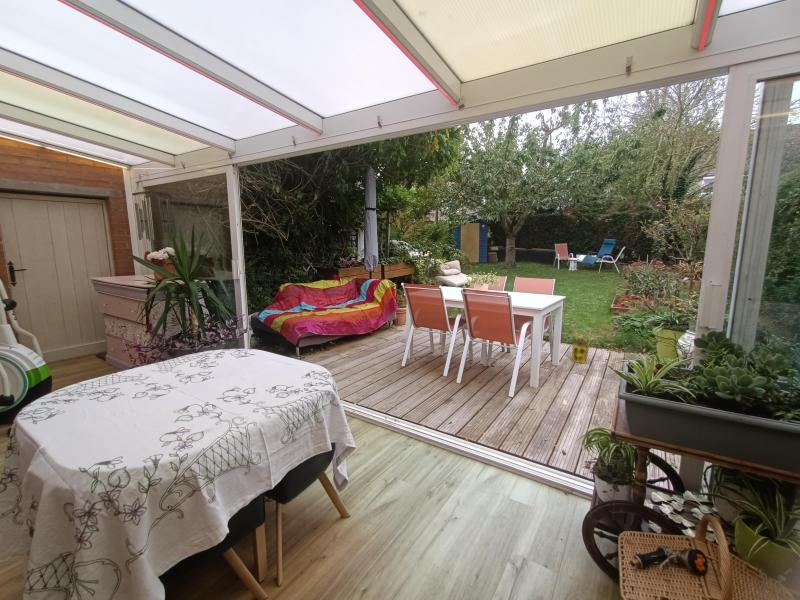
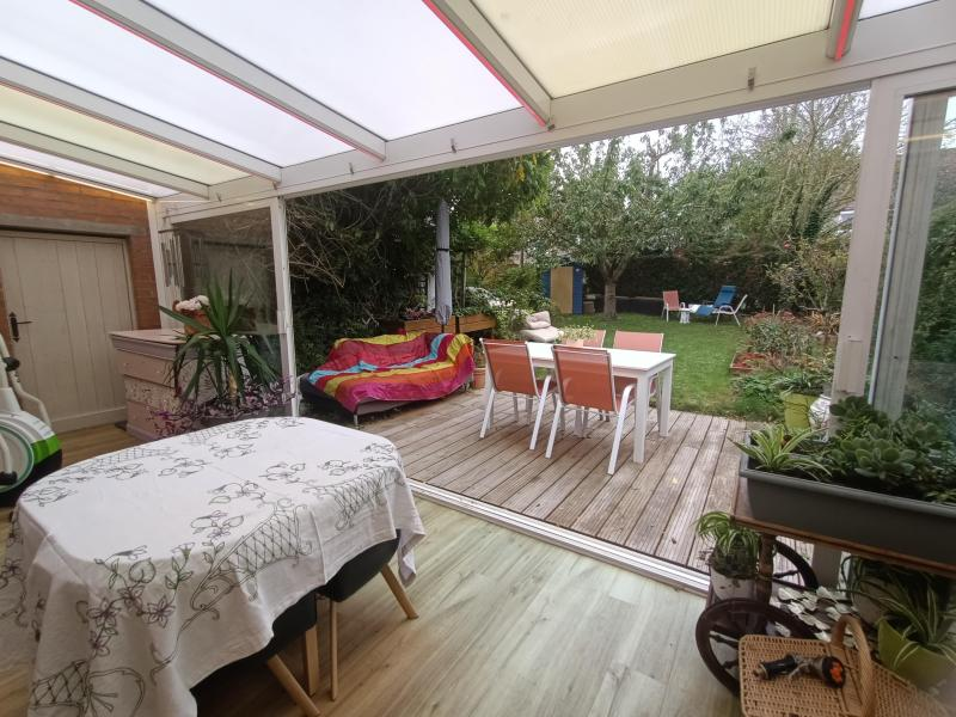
- lantern [571,332,590,364]
